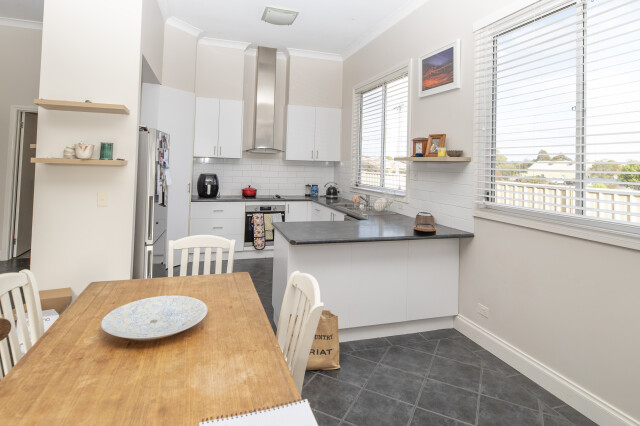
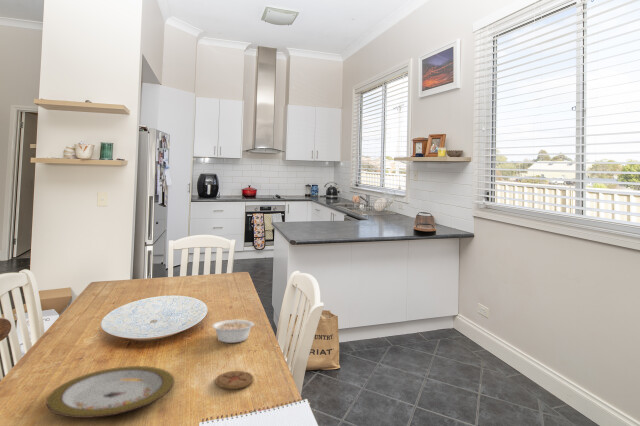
+ plate [46,365,175,419]
+ legume [211,319,259,344]
+ coaster [214,370,254,390]
